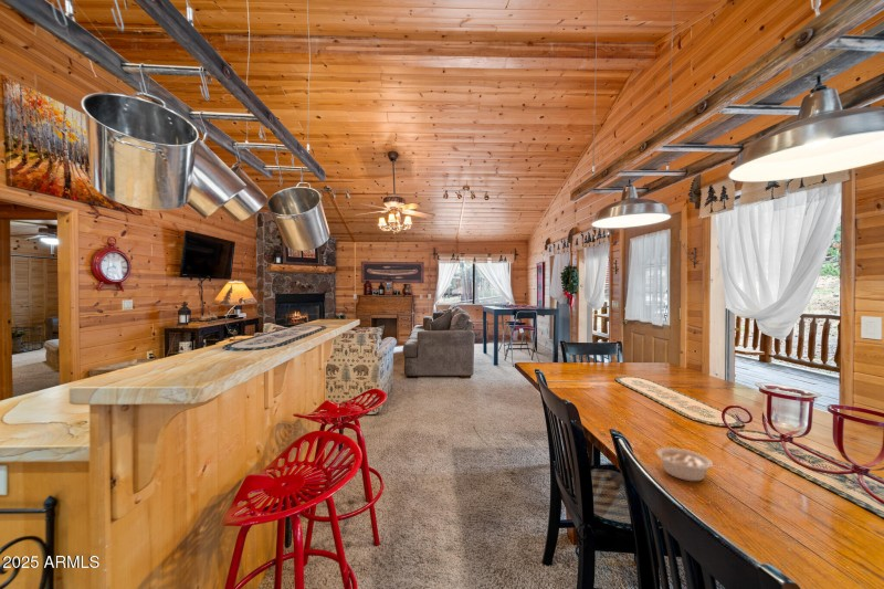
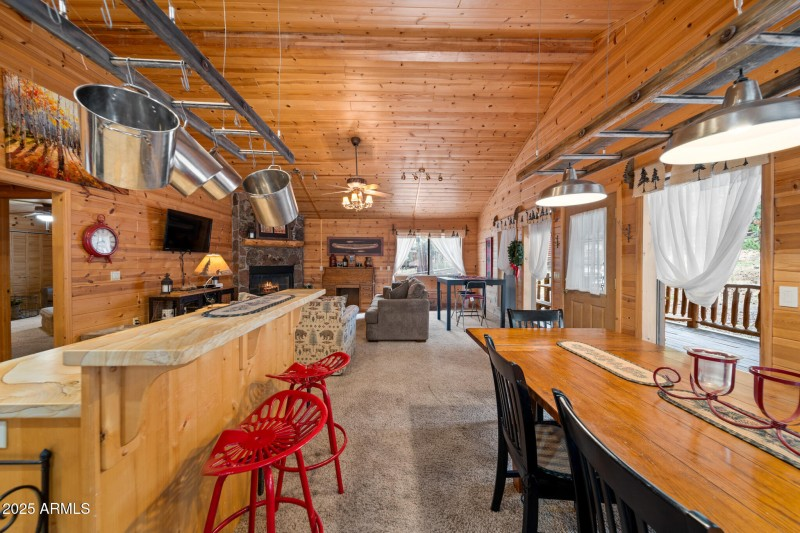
- legume [655,446,726,482]
